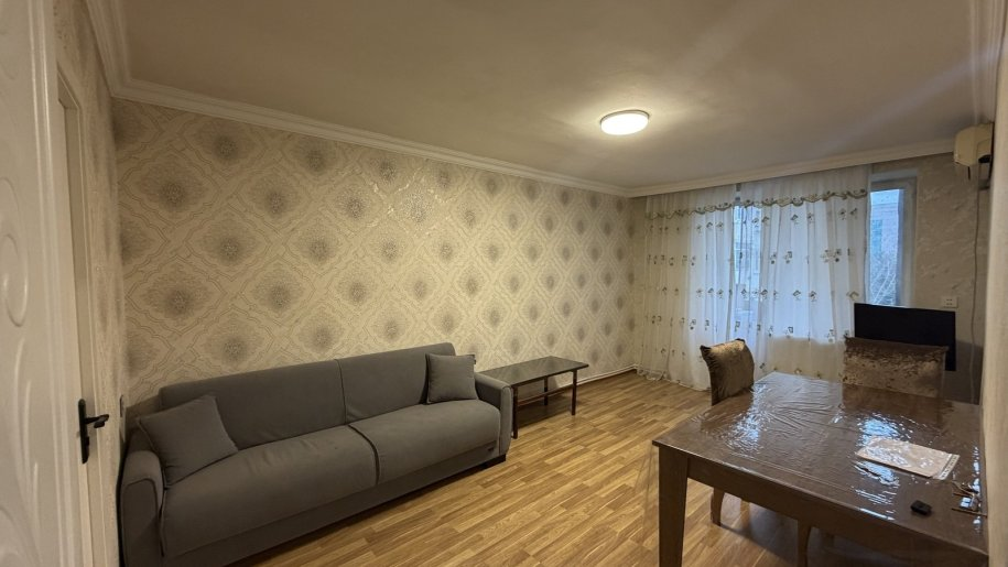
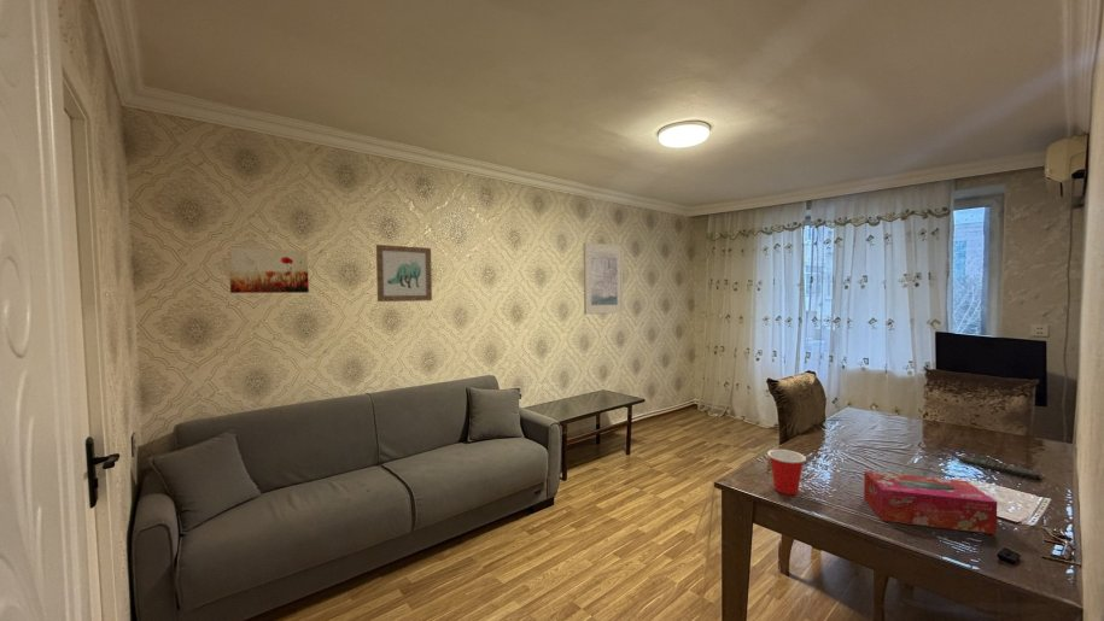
+ cup [766,449,807,496]
+ wall art [375,244,433,303]
+ tissue box [863,470,998,535]
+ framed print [583,241,624,316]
+ wall art [228,246,310,294]
+ remote control [958,455,1041,480]
